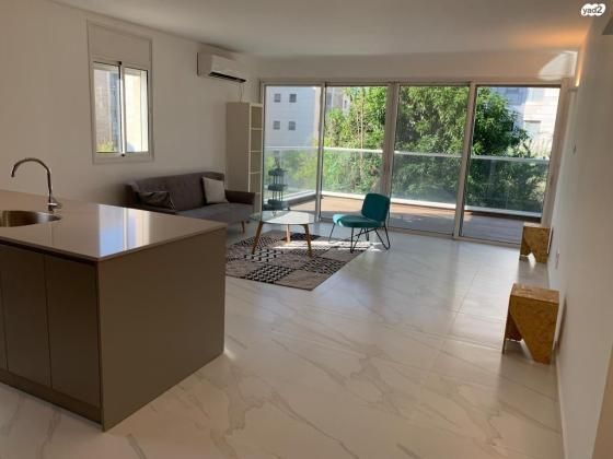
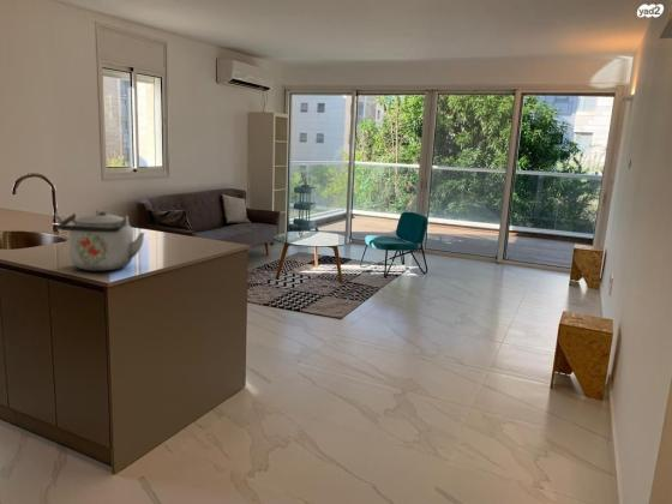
+ kettle [58,209,146,272]
